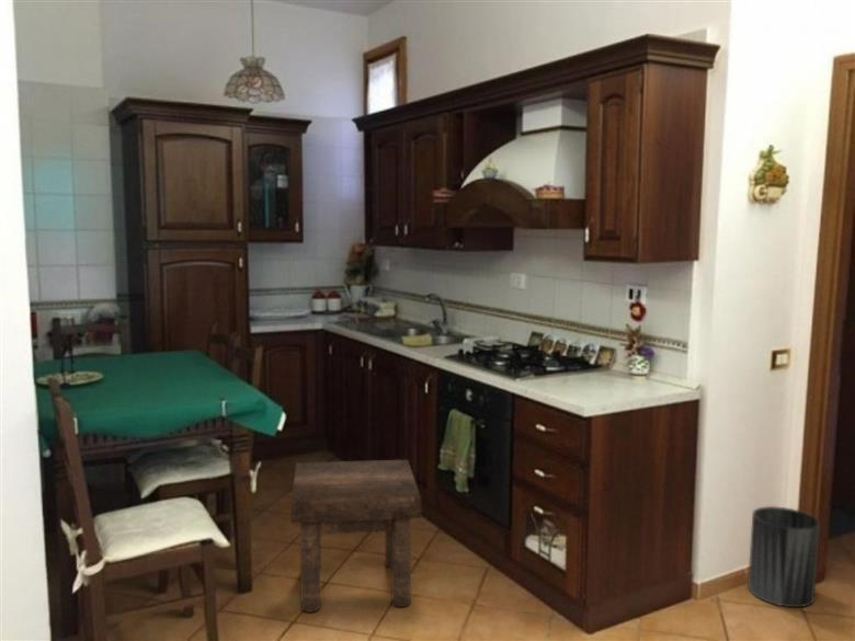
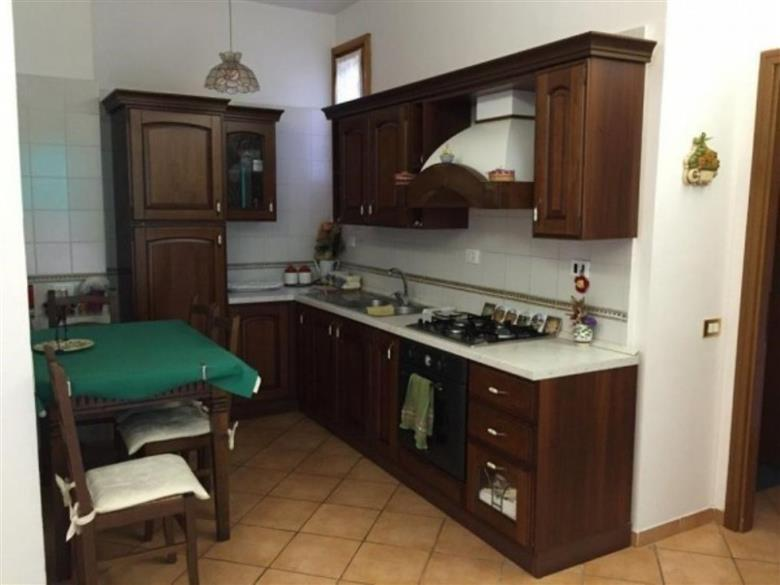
- trash can [746,505,821,608]
- stool [289,459,422,614]
